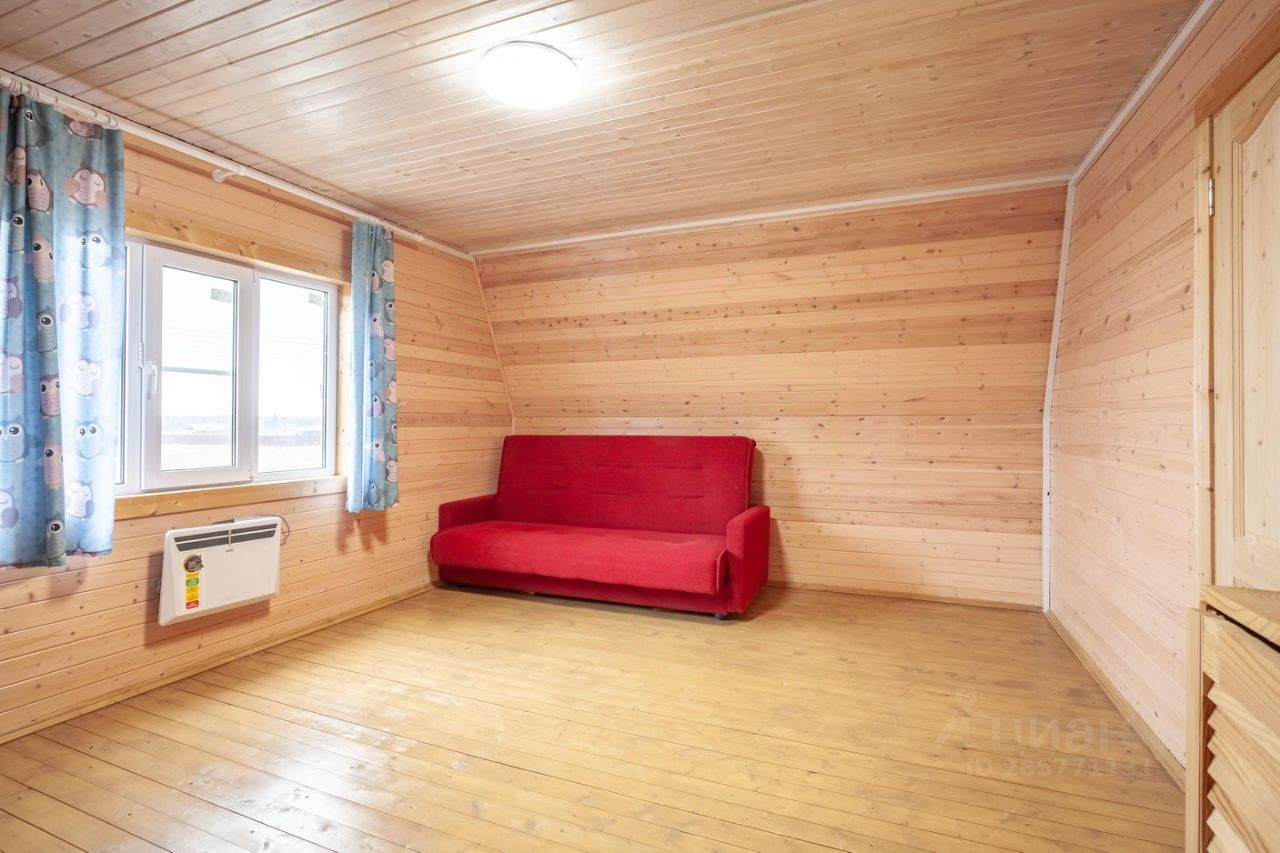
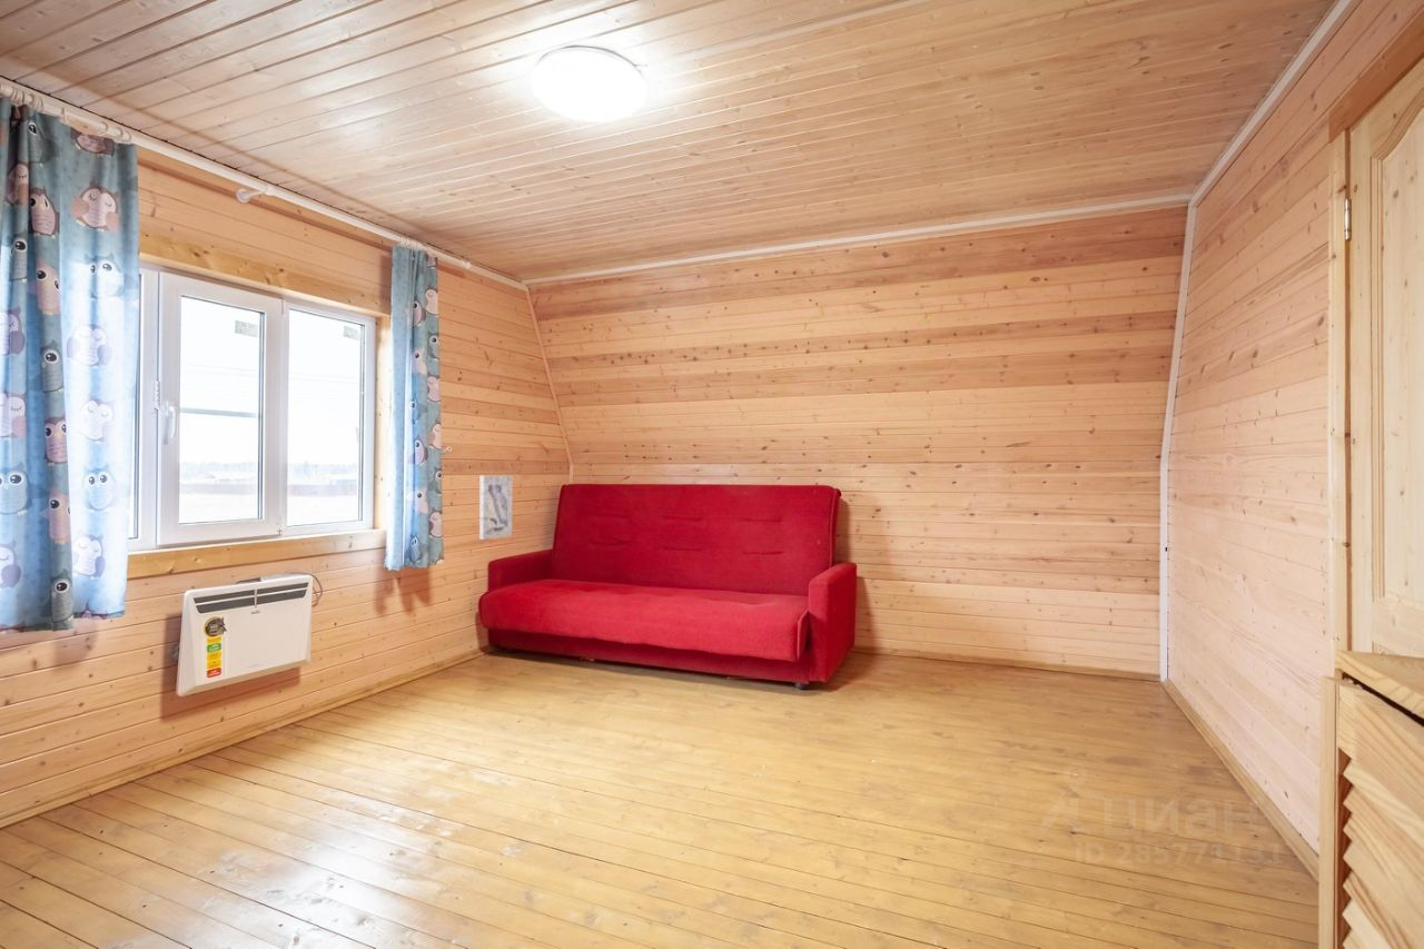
+ wall art [478,475,513,541]
